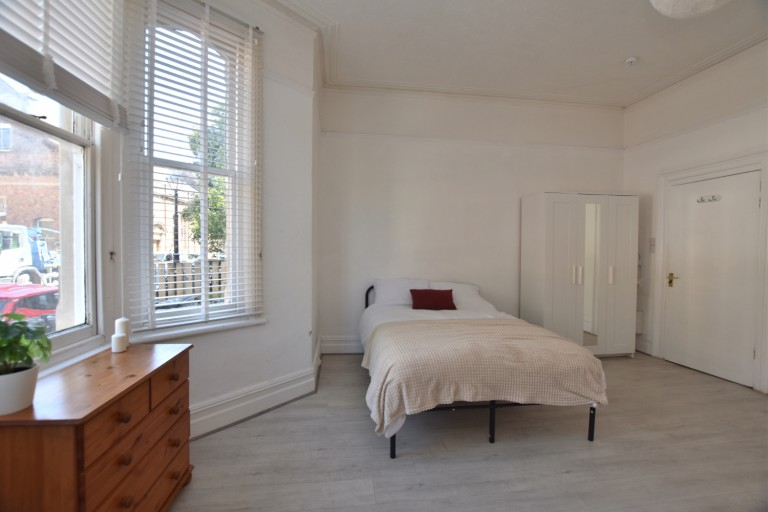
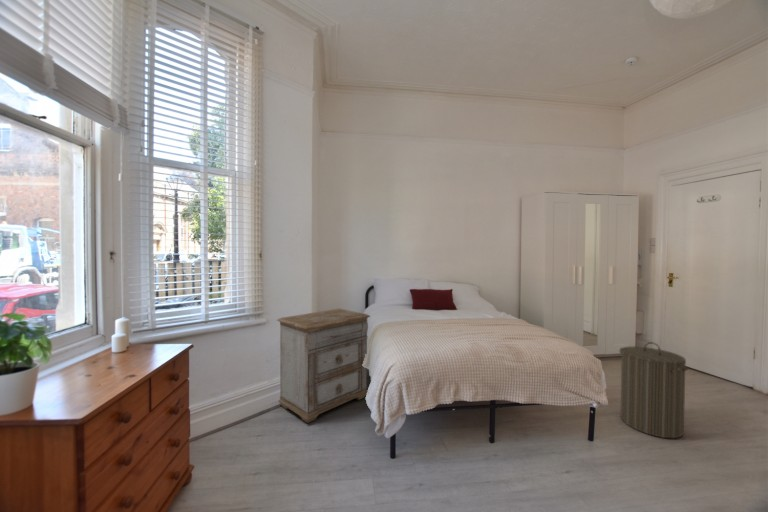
+ laundry hamper [619,341,690,439]
+ nightstand [276,308,371,424]
